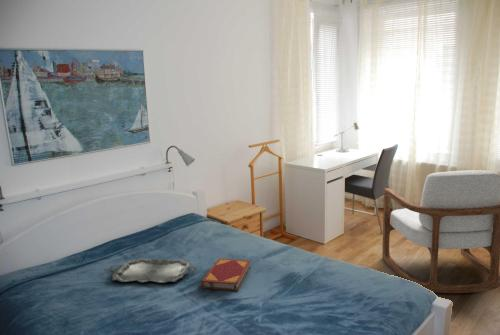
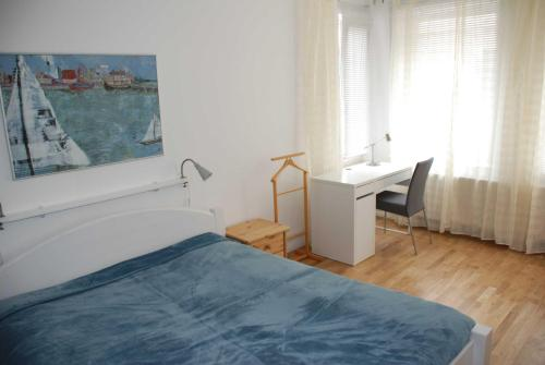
- hardback book [200,258,252,292]
- armchair [381,170,500,294]
- serving tray [108,258,197,284]
